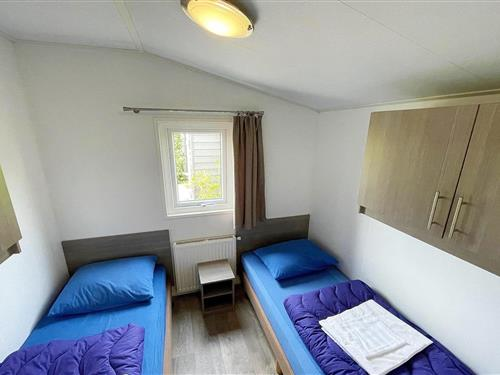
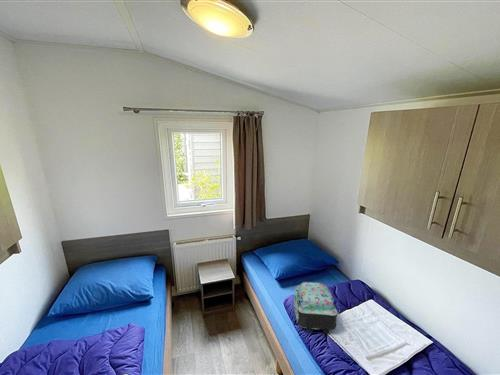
+ backpack [293,281,339,334]
